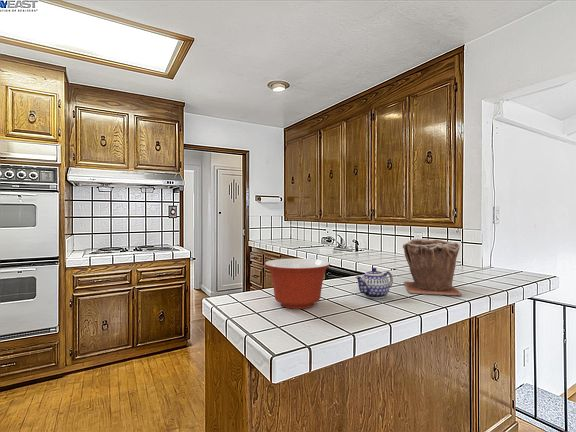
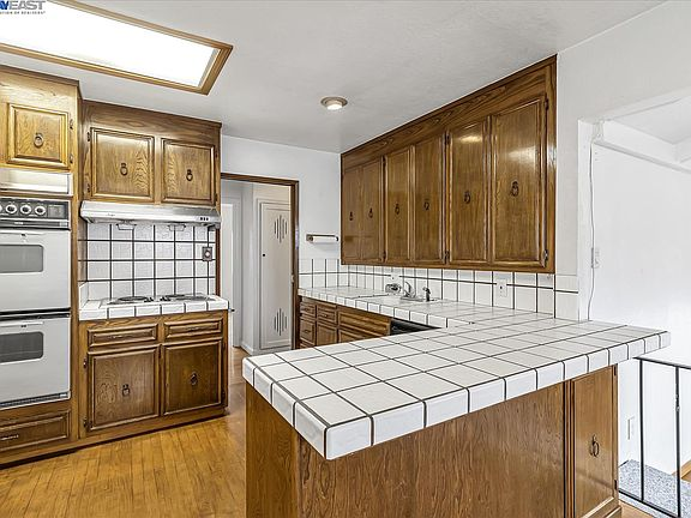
- teapot [354,267,394,299]
- mixing bowl [264,257,331,310]
- plant pot [402,237,463,296]
